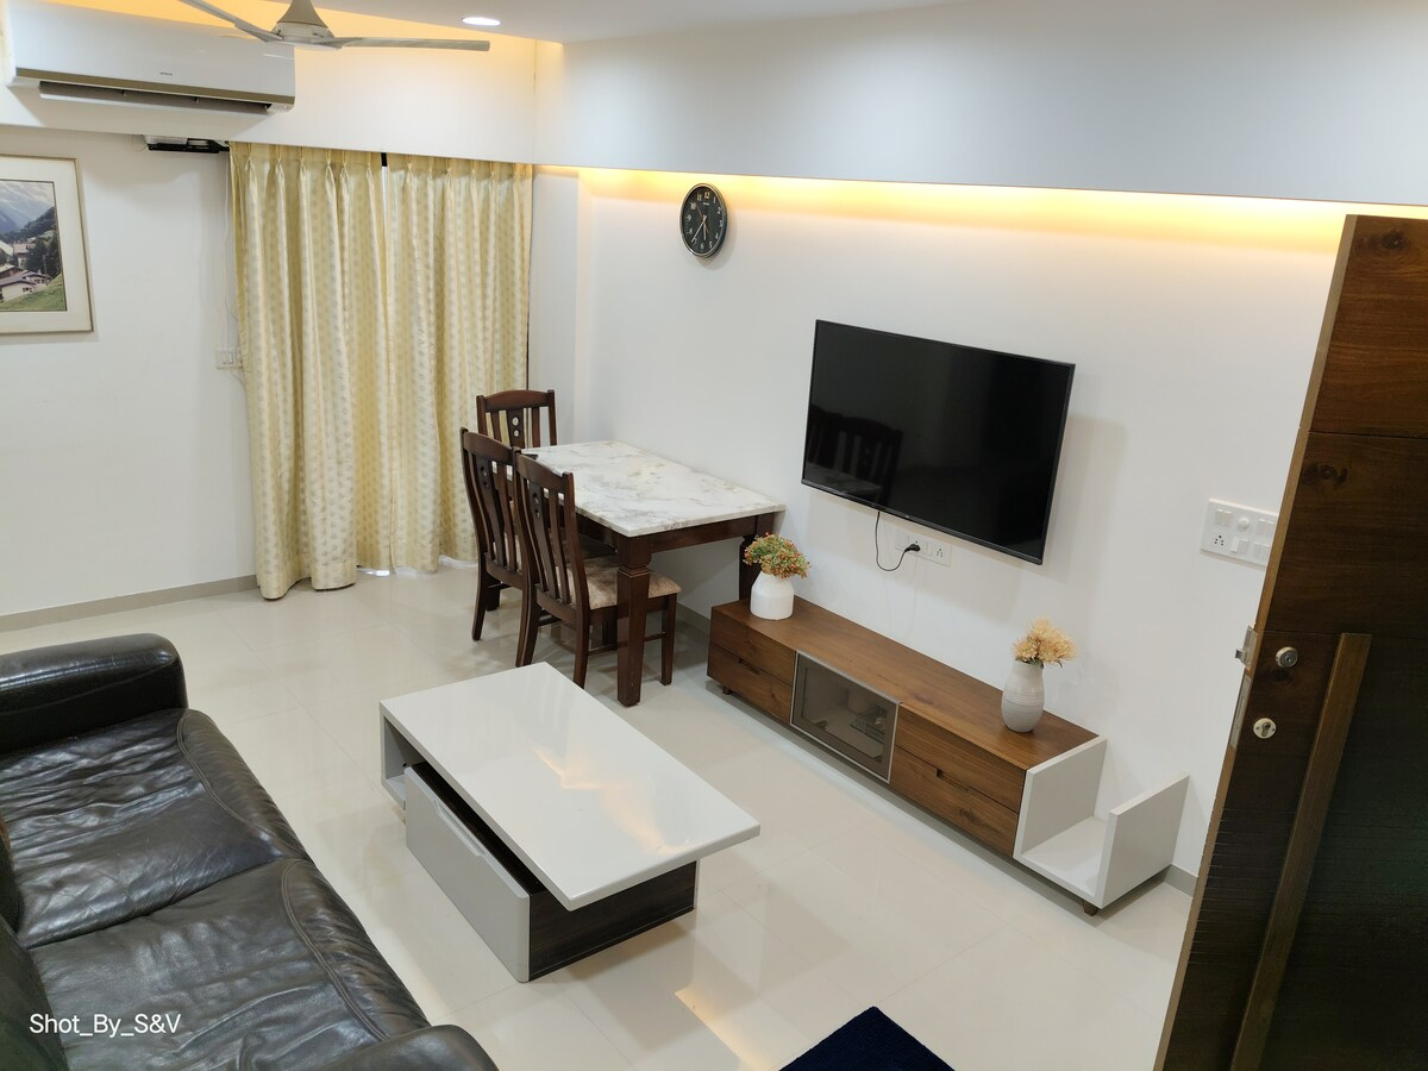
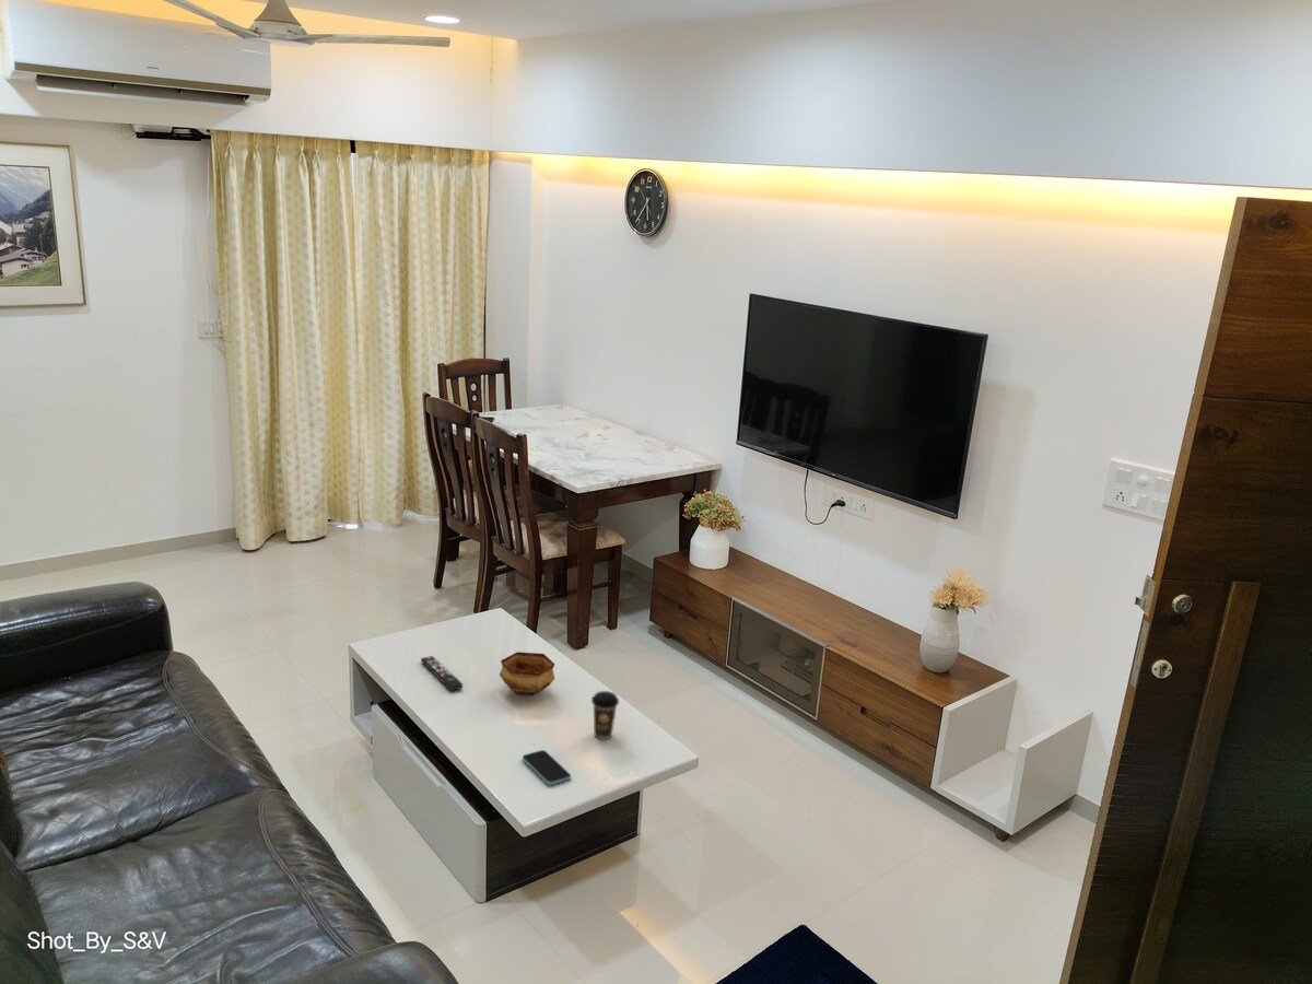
+ remote control [420,655,464,692]
+ coffee cup [590,690,620,740]
+ smartphone [522,749,572,786]
+ bowl [499,651,555,698]
